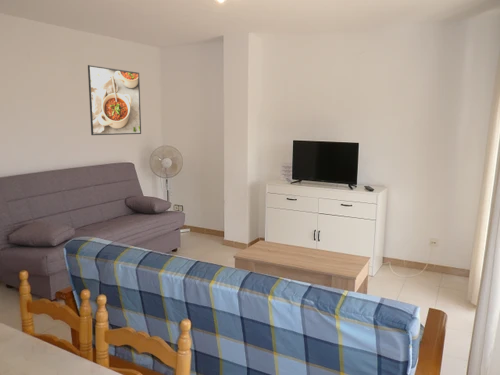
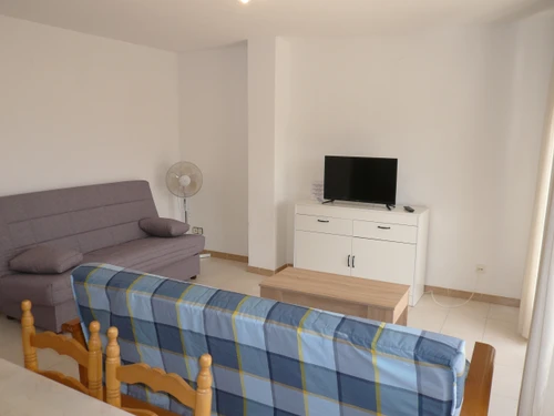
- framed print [87,64,142,136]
